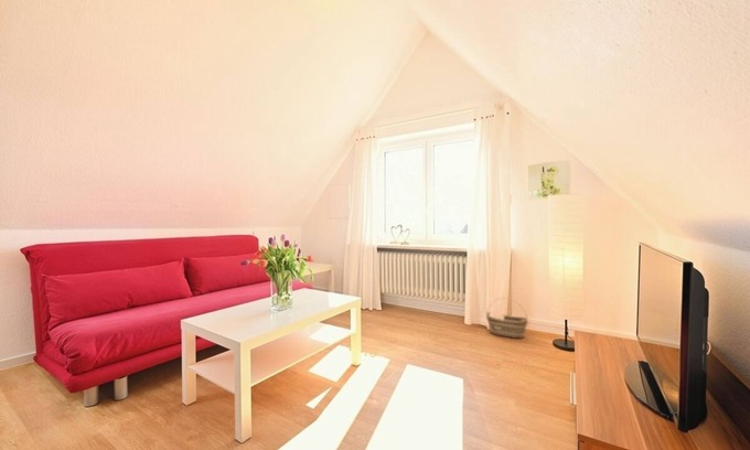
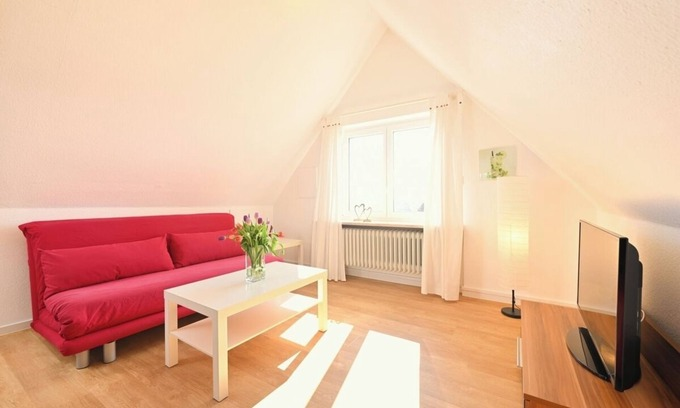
- basket [485,297,529,340]
